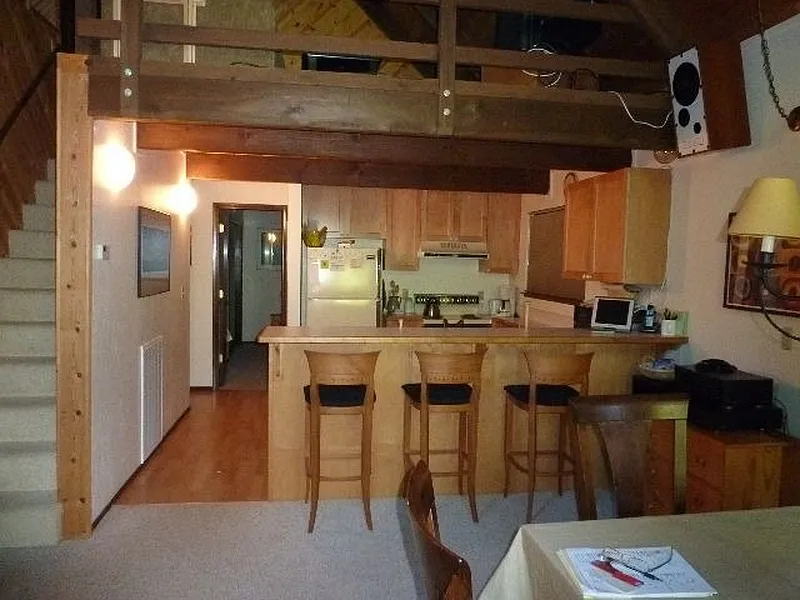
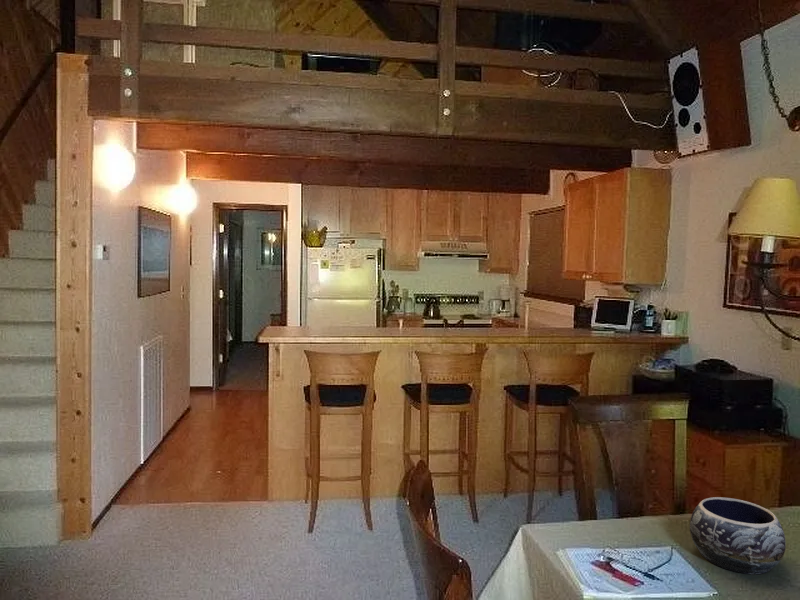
+ decorative bowl [689,496,787,575]
